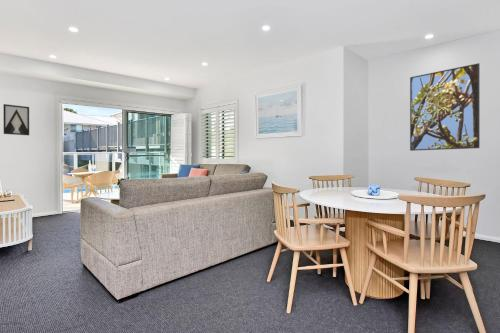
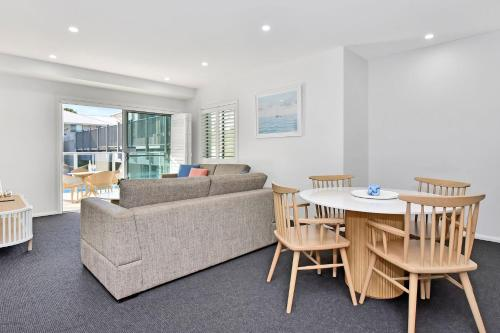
- wall art [2,103,30,136]
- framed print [409,62,481,152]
